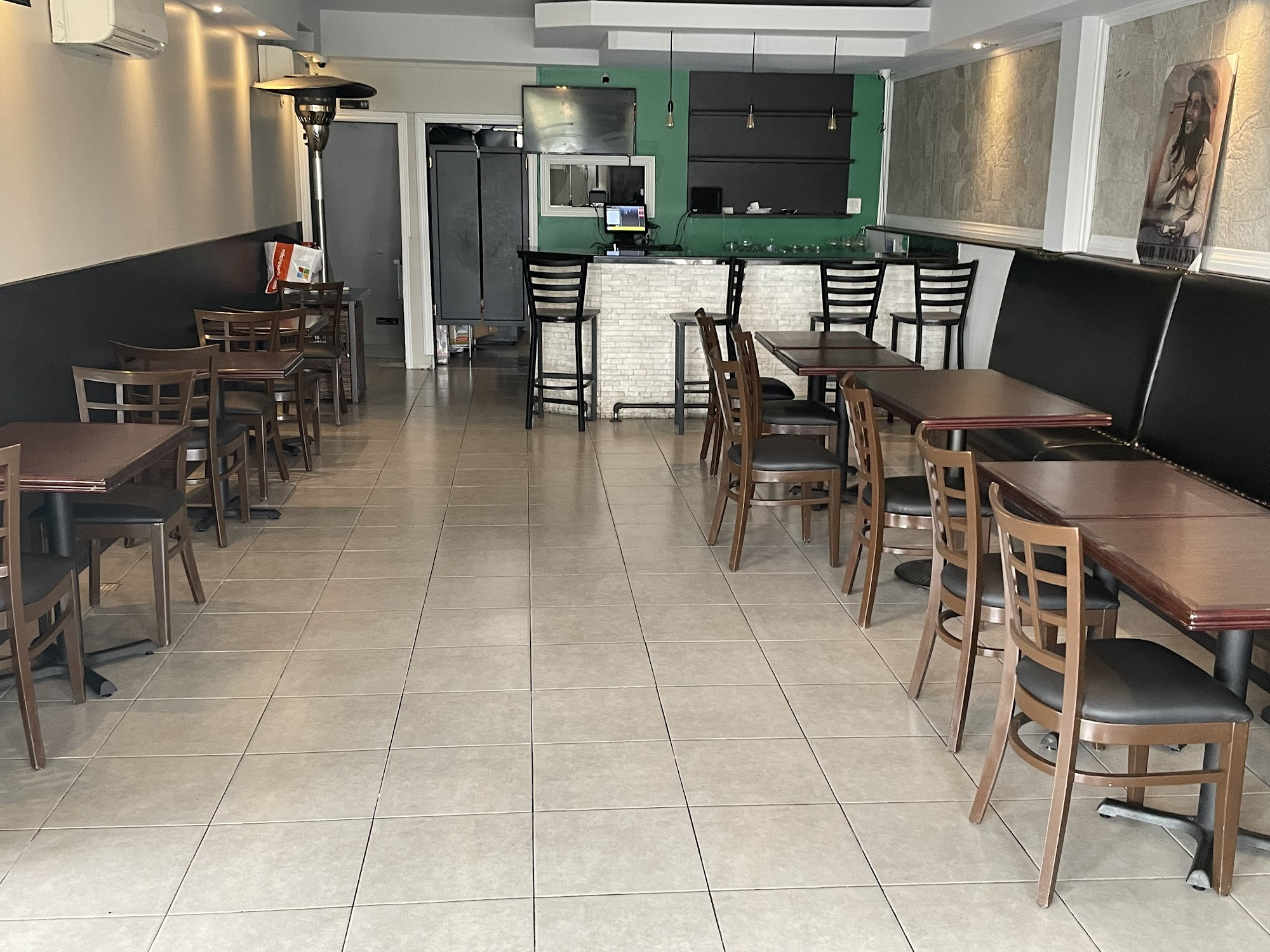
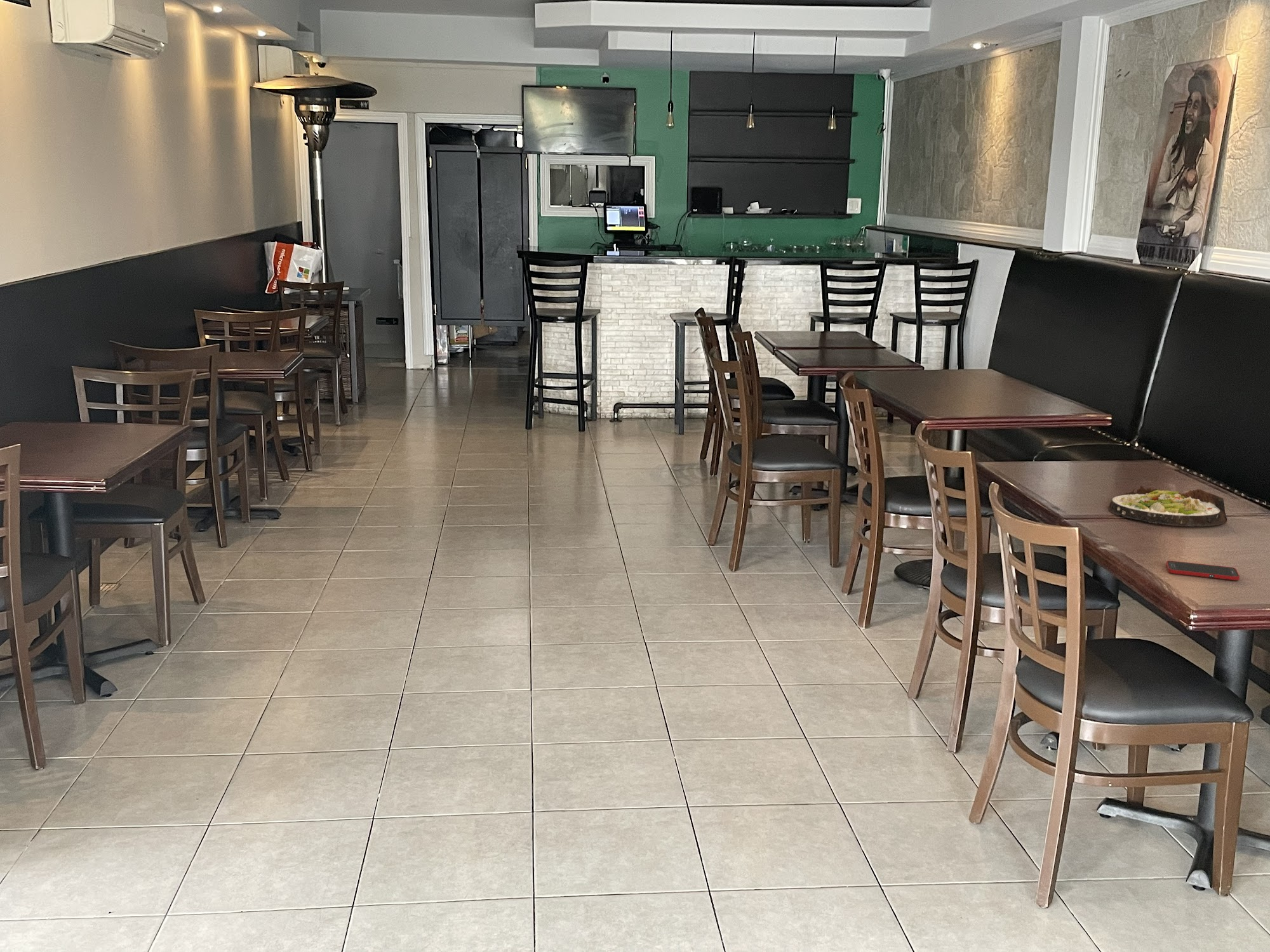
+ cell phone [1165,560,1240,581]
+ salad plate [1107,485,1228,527]
